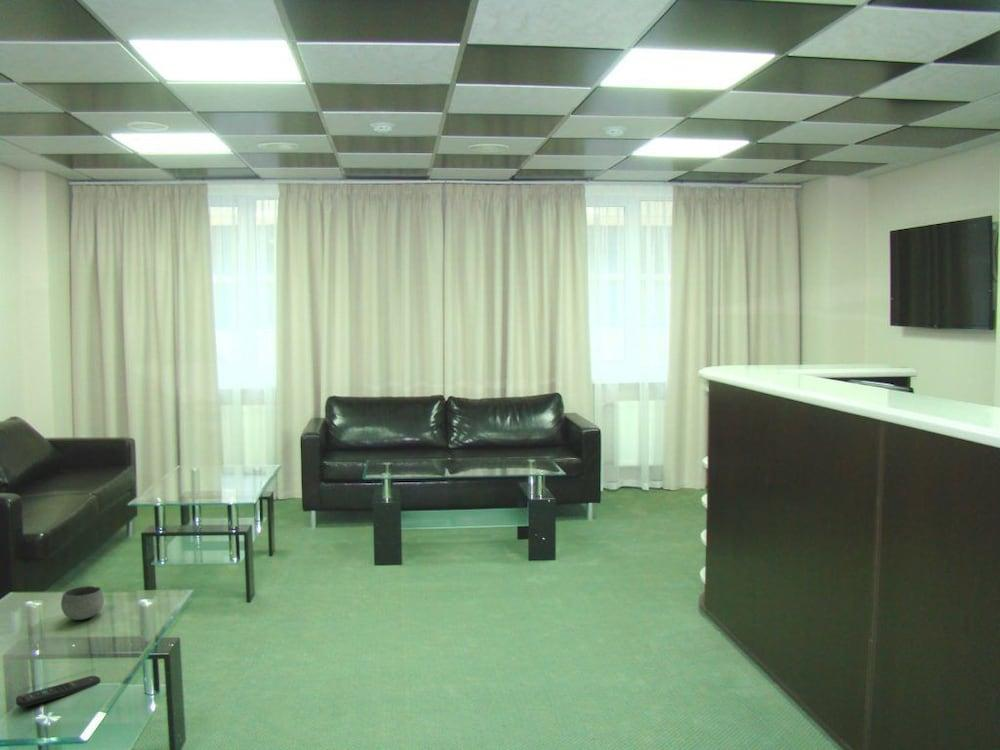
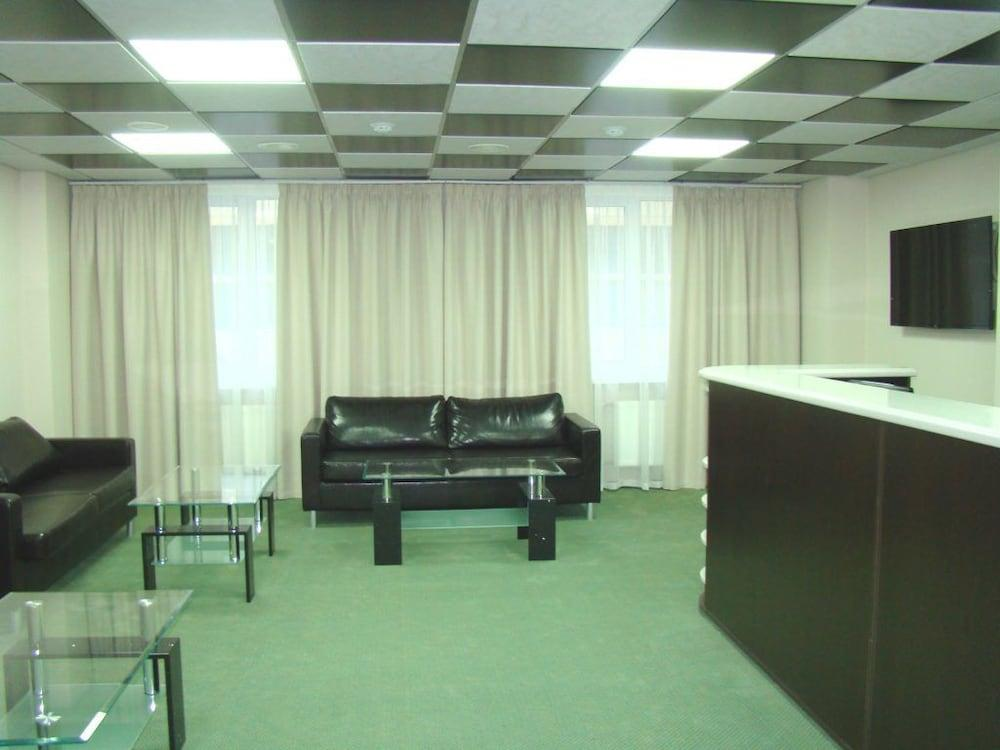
- bowl [60,585,105,621]
- remote control [15,675,101,708]
